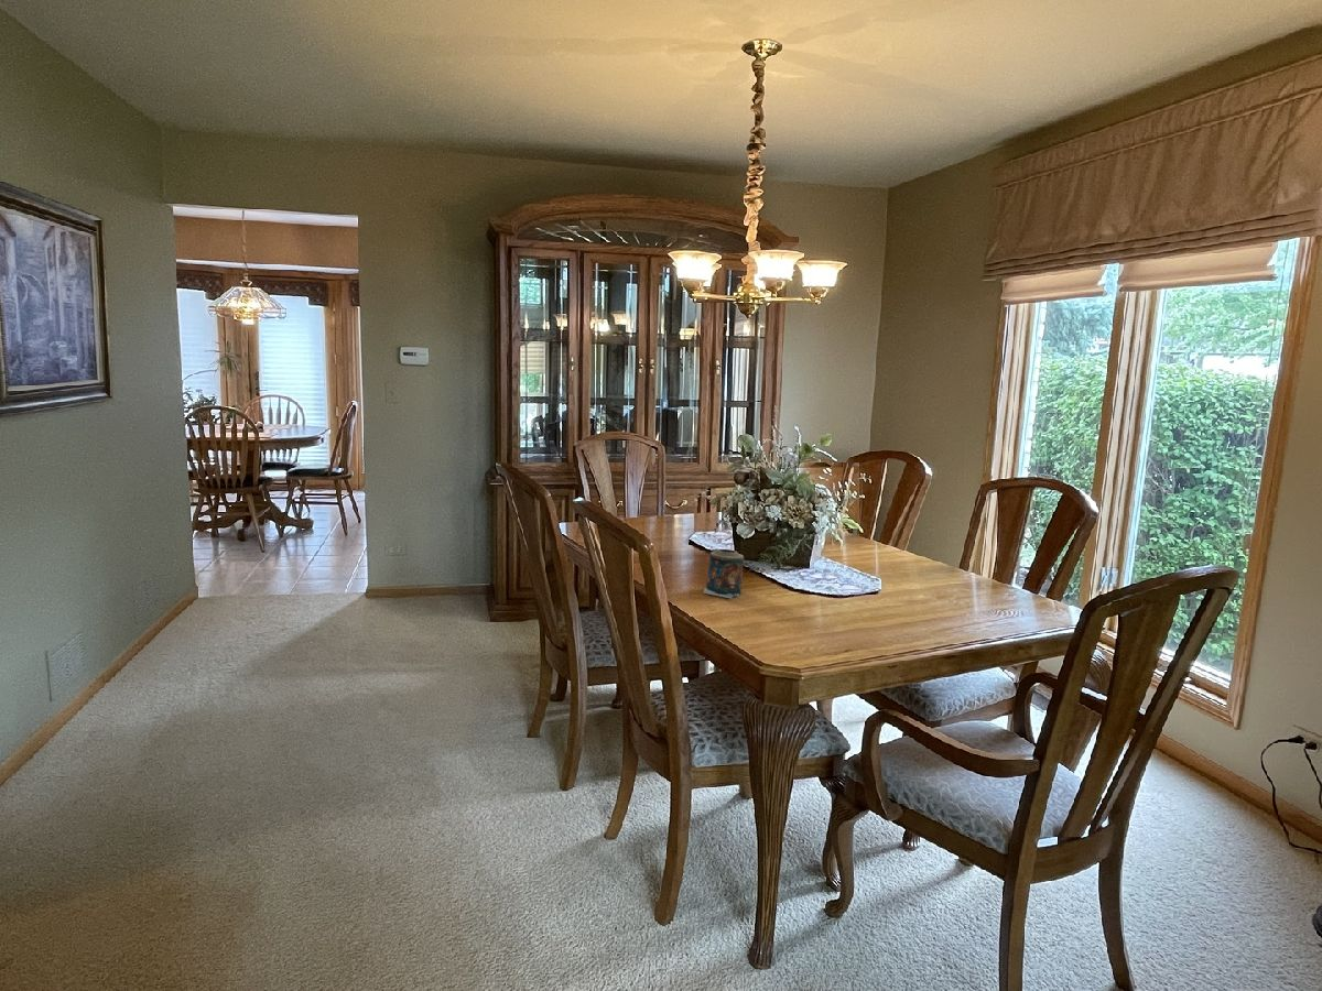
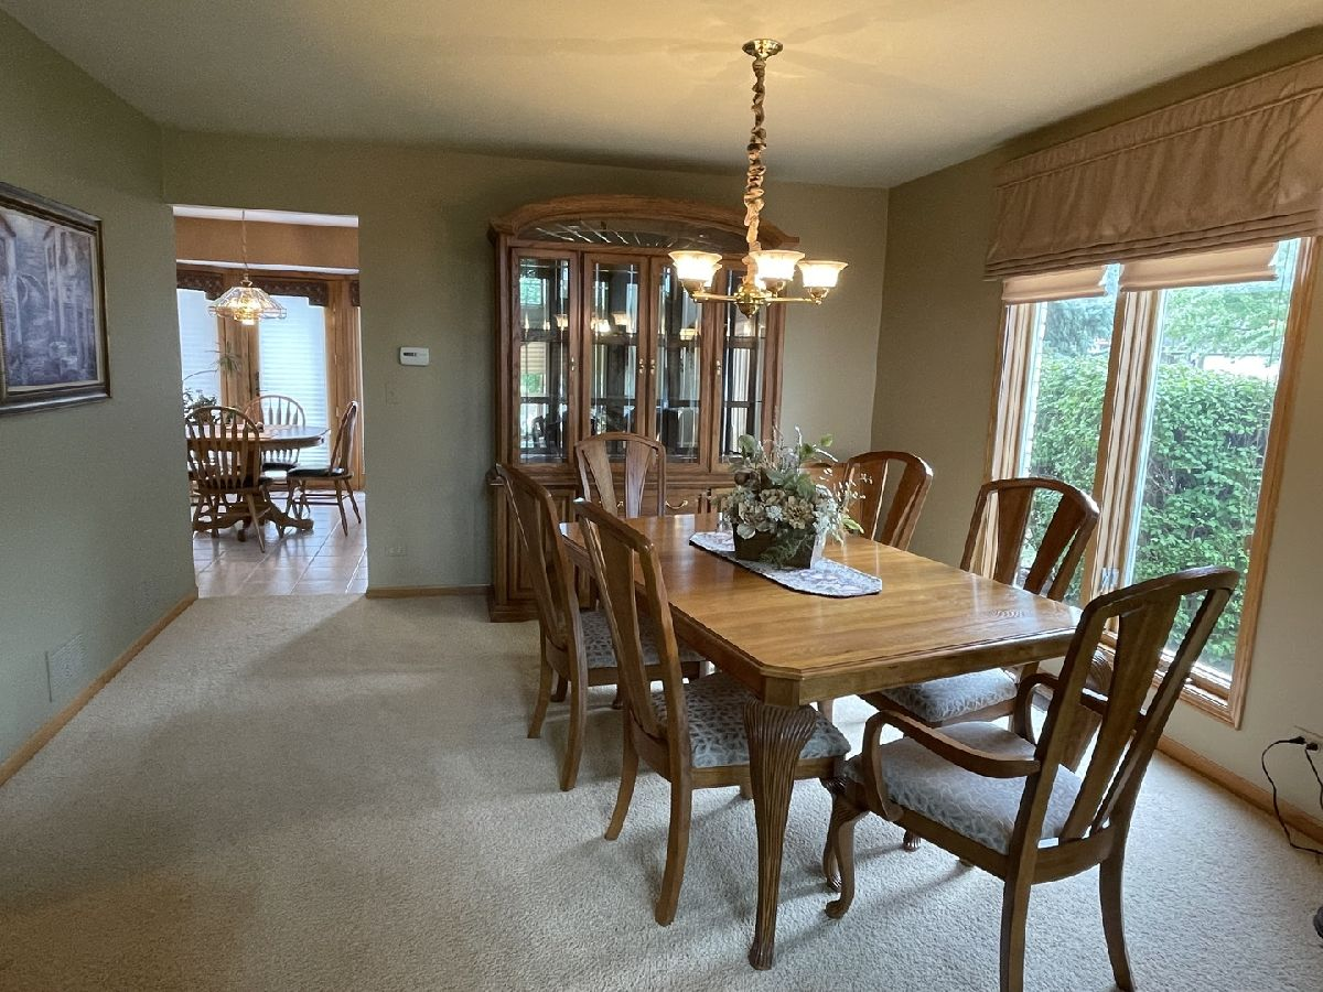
- candle [703,548,745,600]
